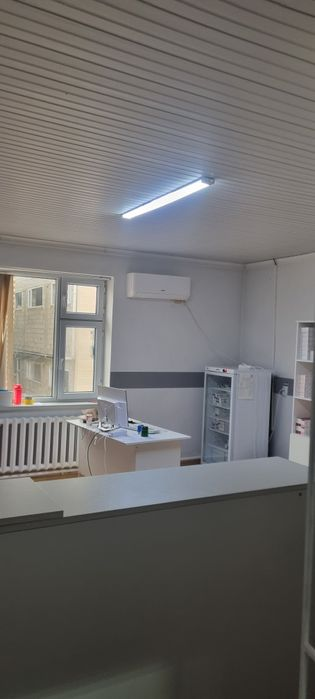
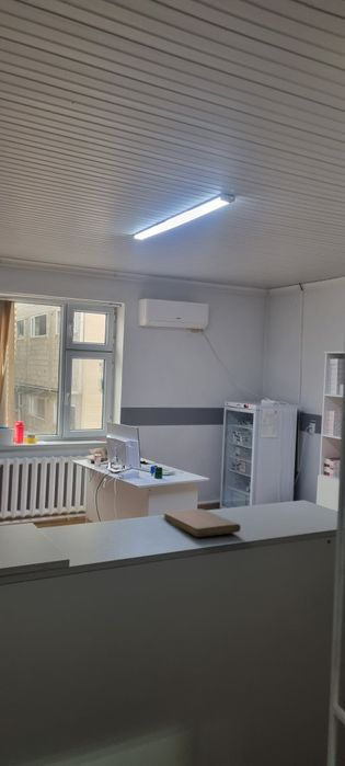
+ notebook [162,507,242,538]
